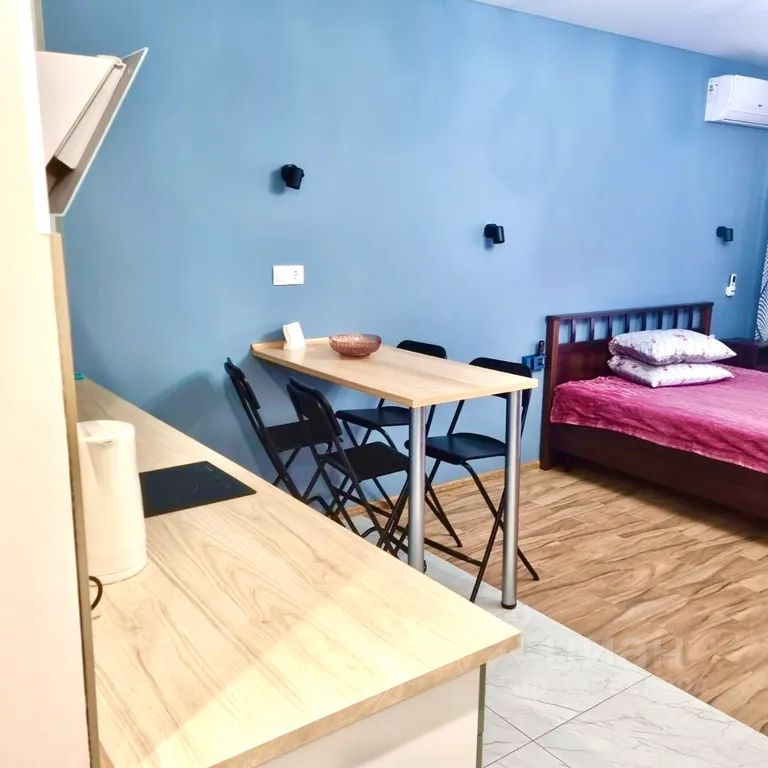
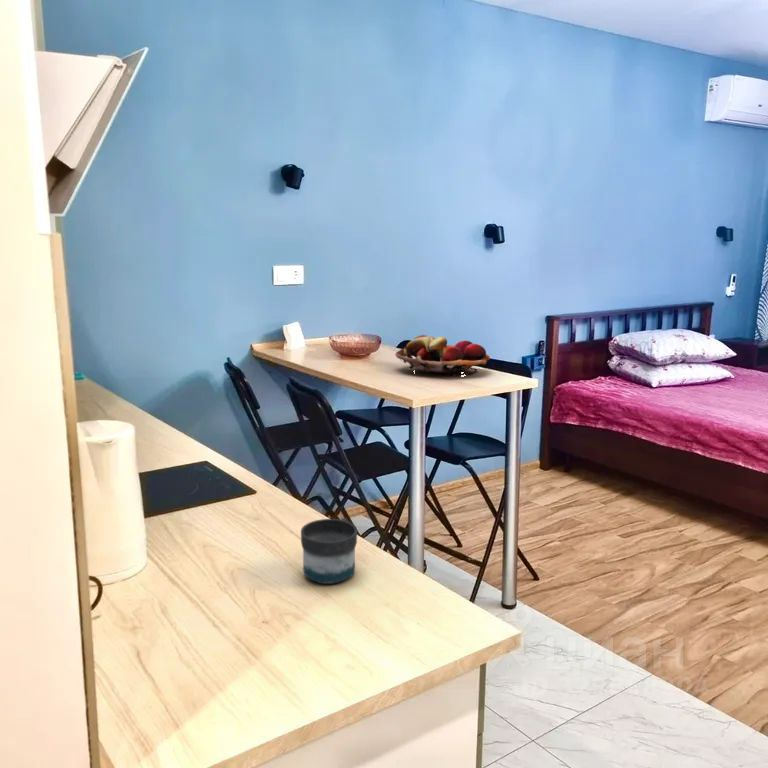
+ fruit basket [394,334,491,378]
+ mug [300,517,358,585]
